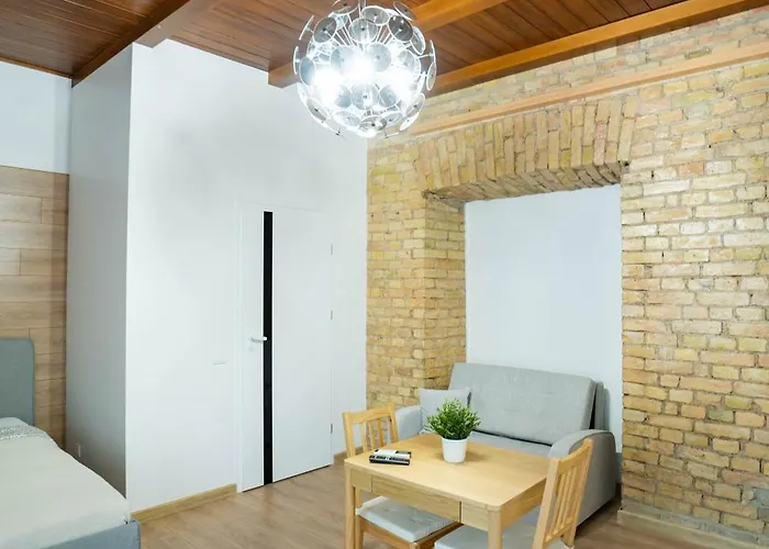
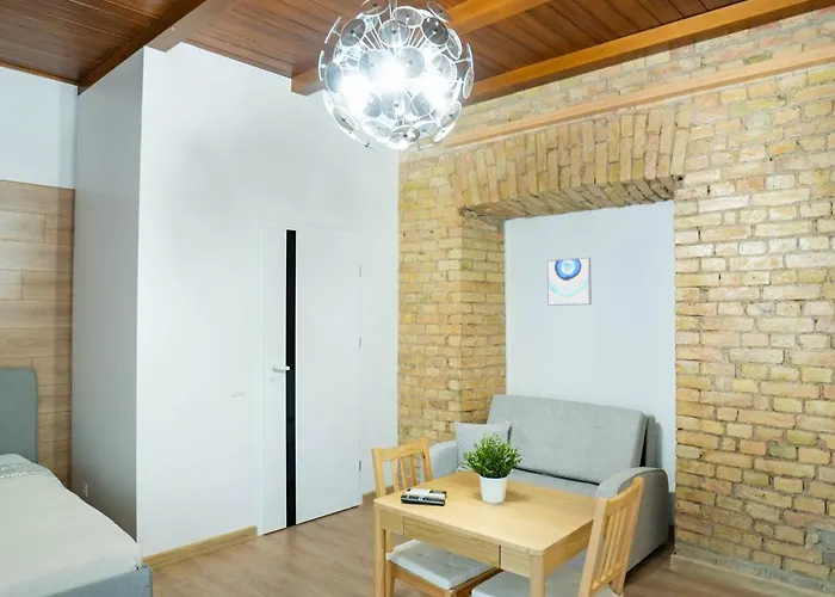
+ wall art [546,256,593,307]
